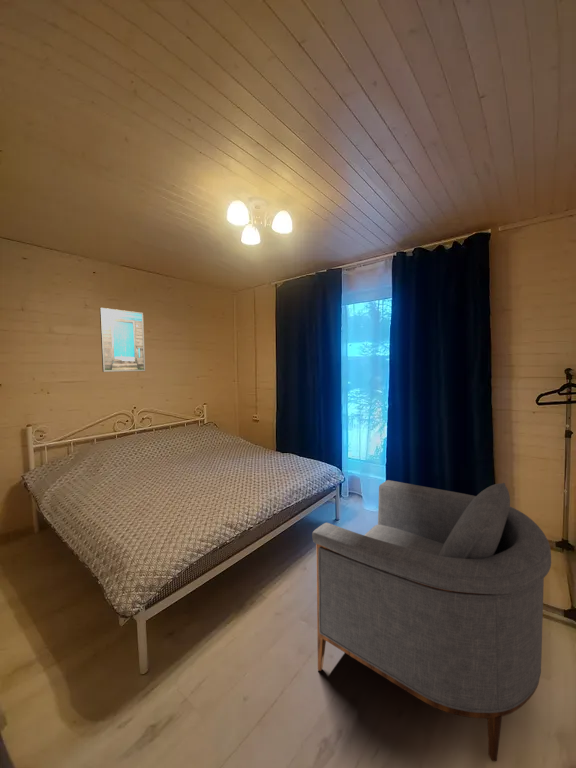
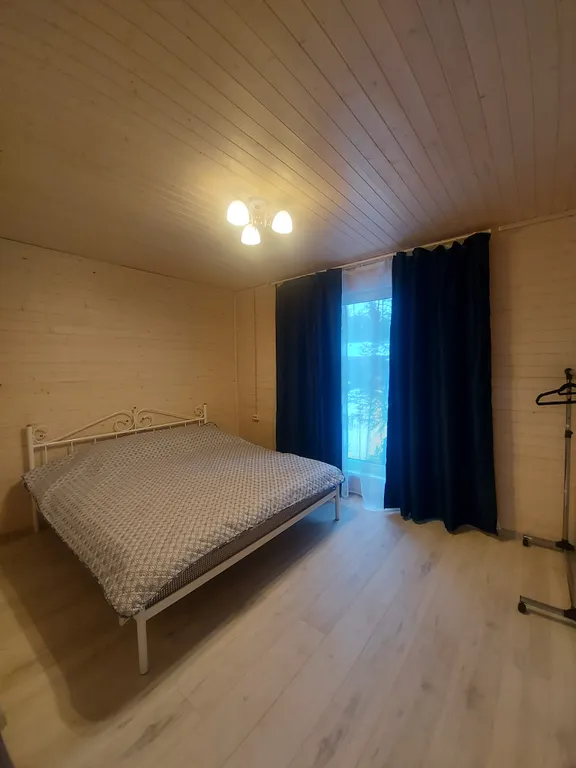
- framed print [99,307,146,373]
- armchair [311,479,552,763]
